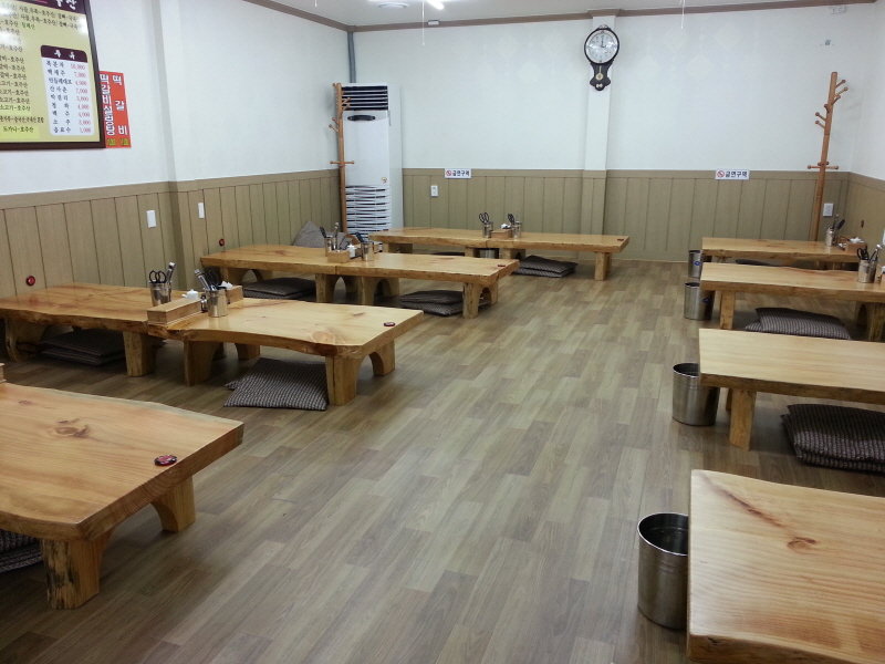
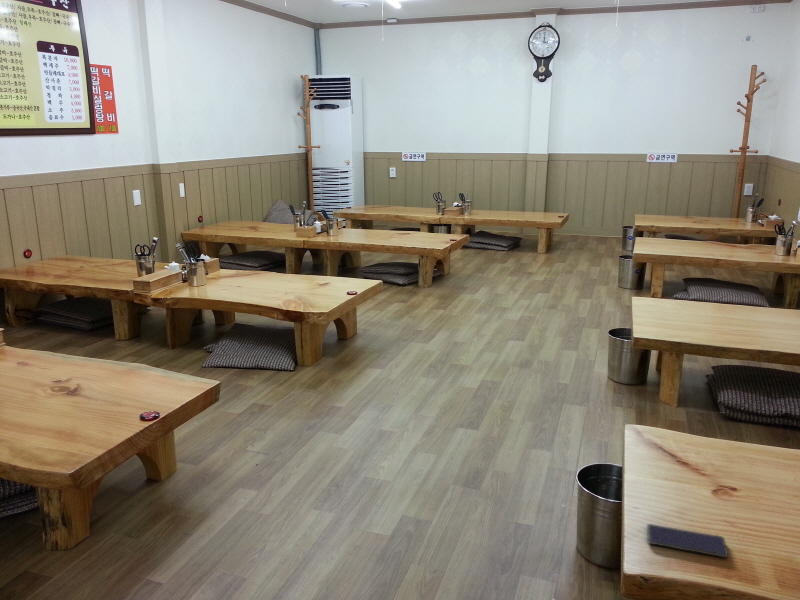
+ smartphone [646,523,729,559]
